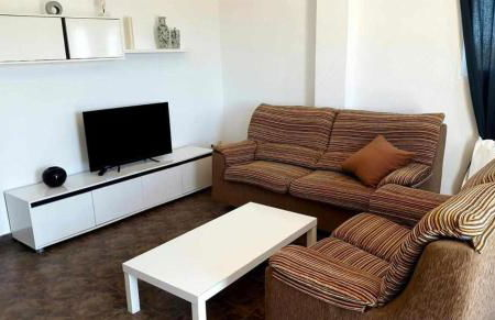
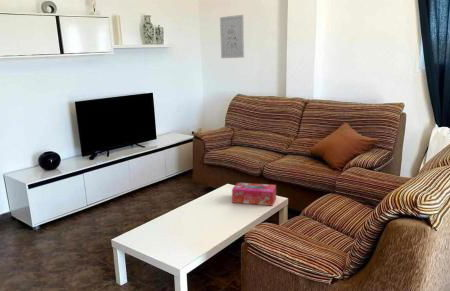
+ tissue box [231,182,277,207]
+ wall art [219,14,245,59]
